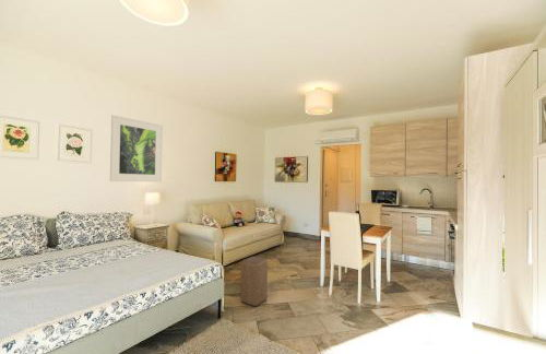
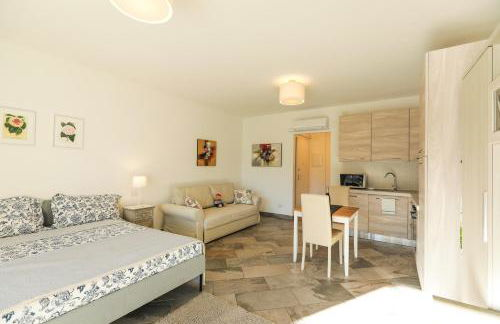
- stool [239,256,269,307]
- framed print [109,114,164,182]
